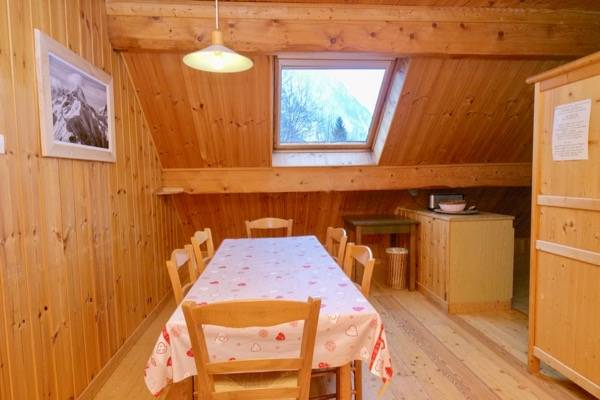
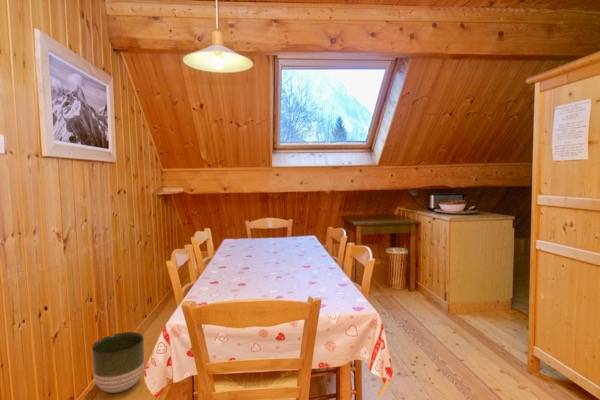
+ planter [91,331,145,394]
